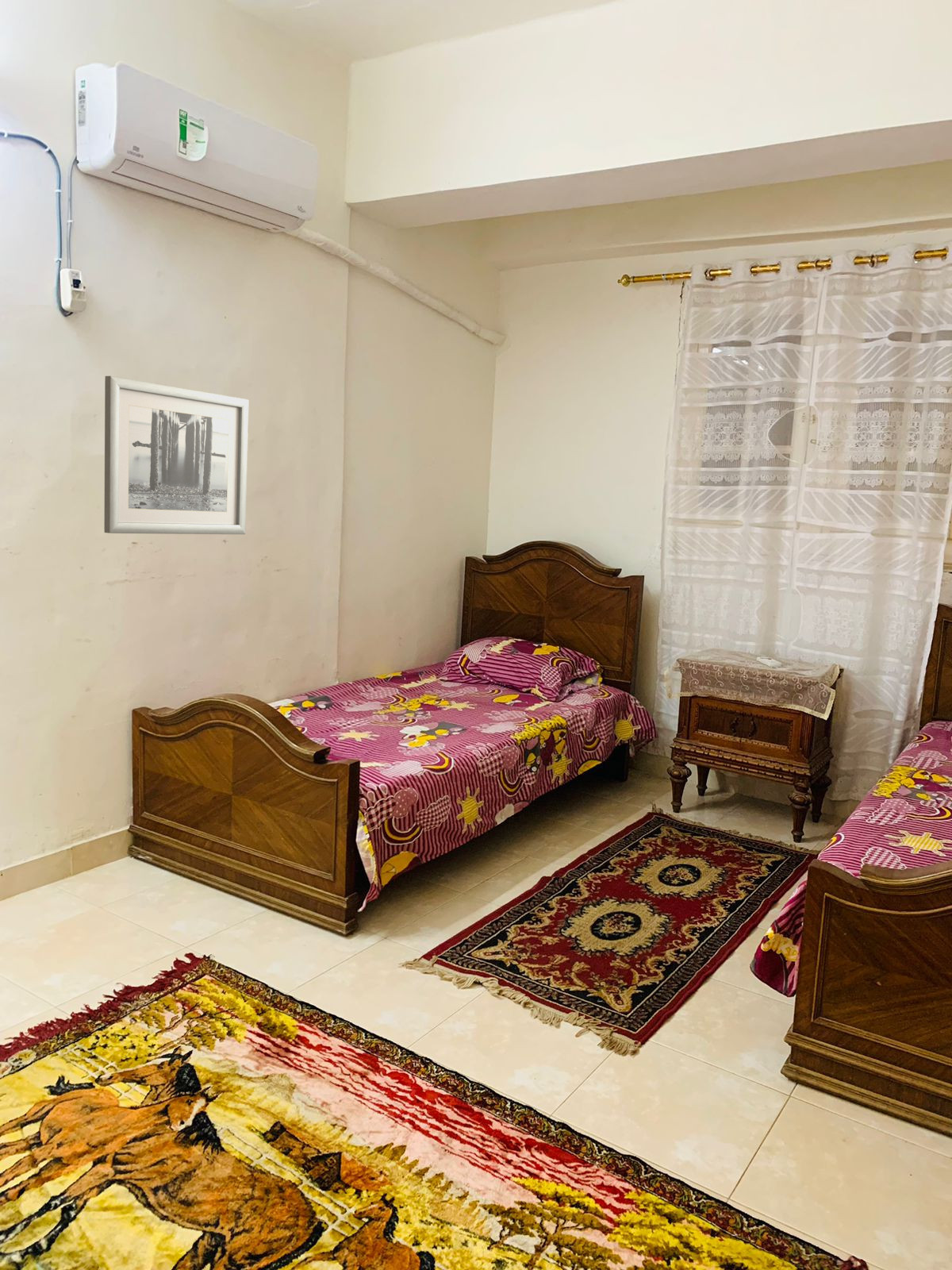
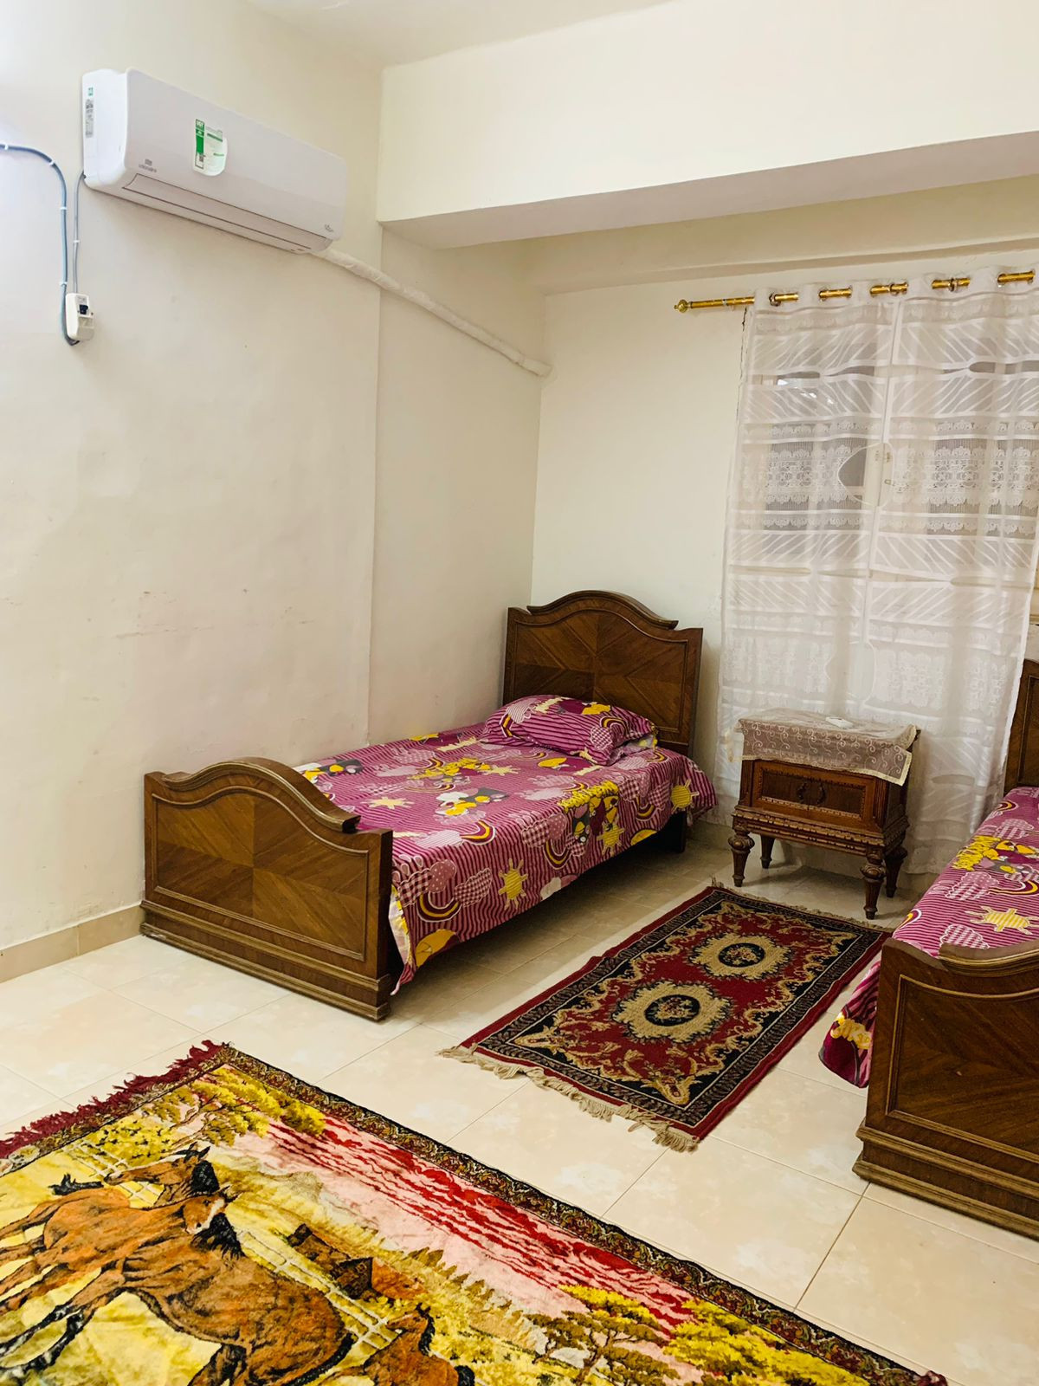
- wall art [103,375,249,535]
